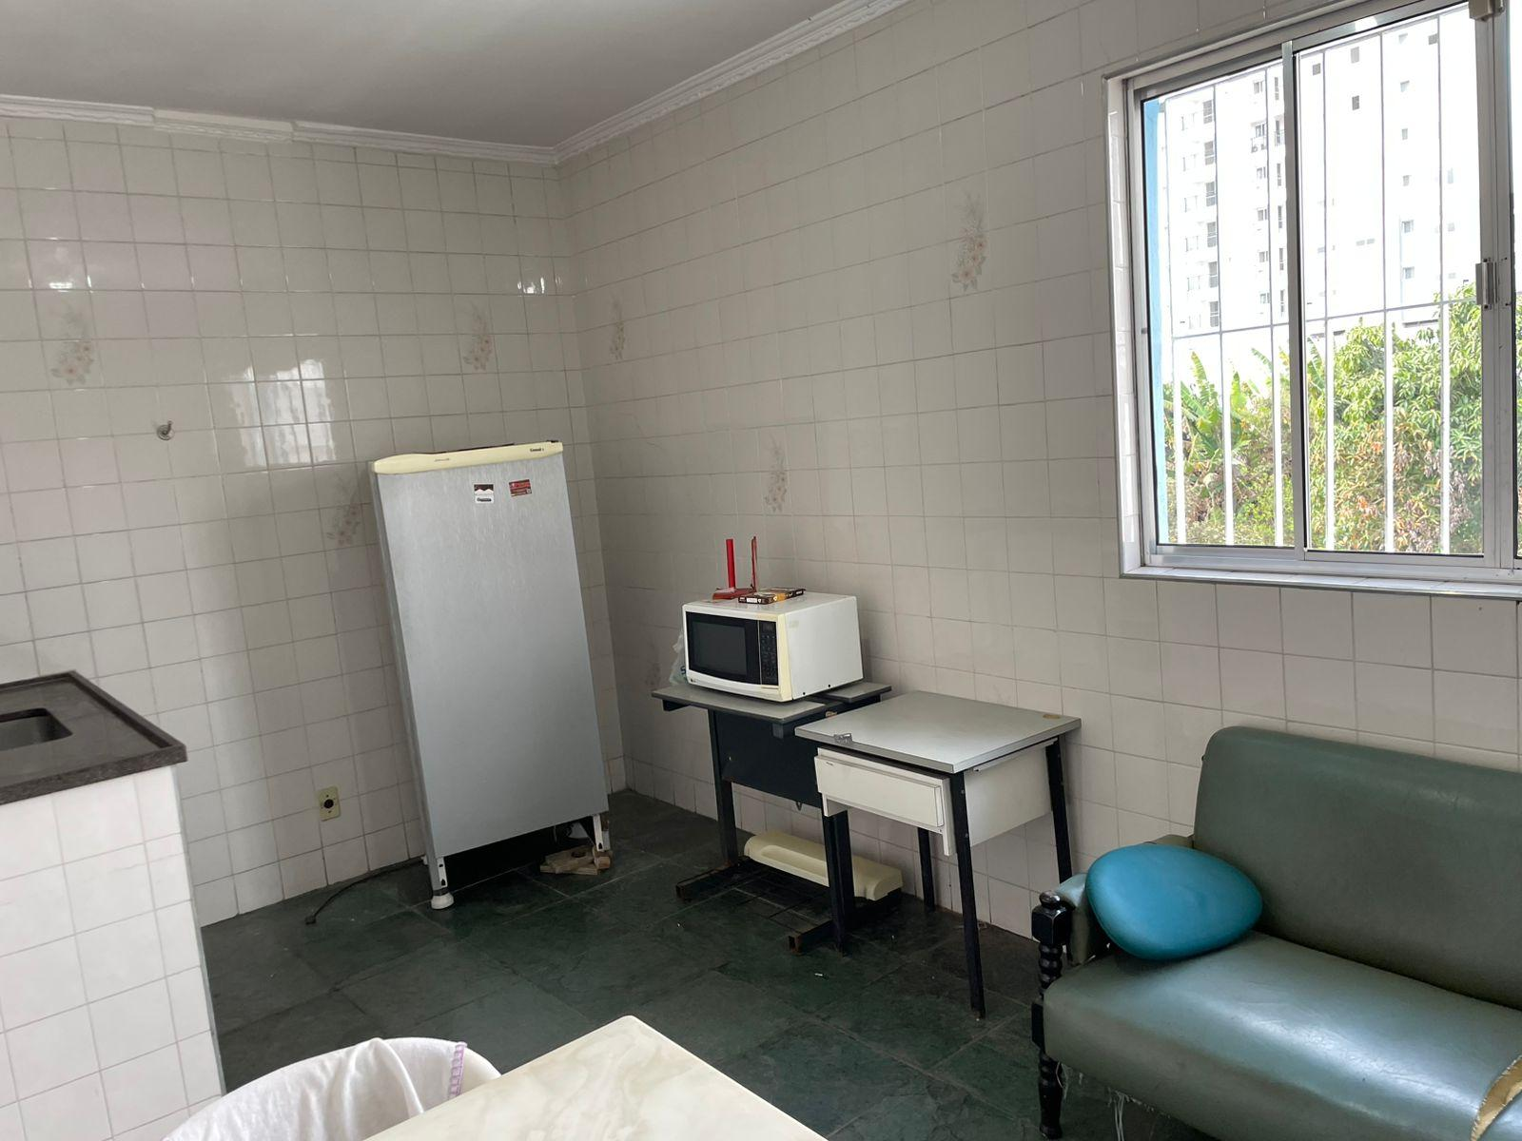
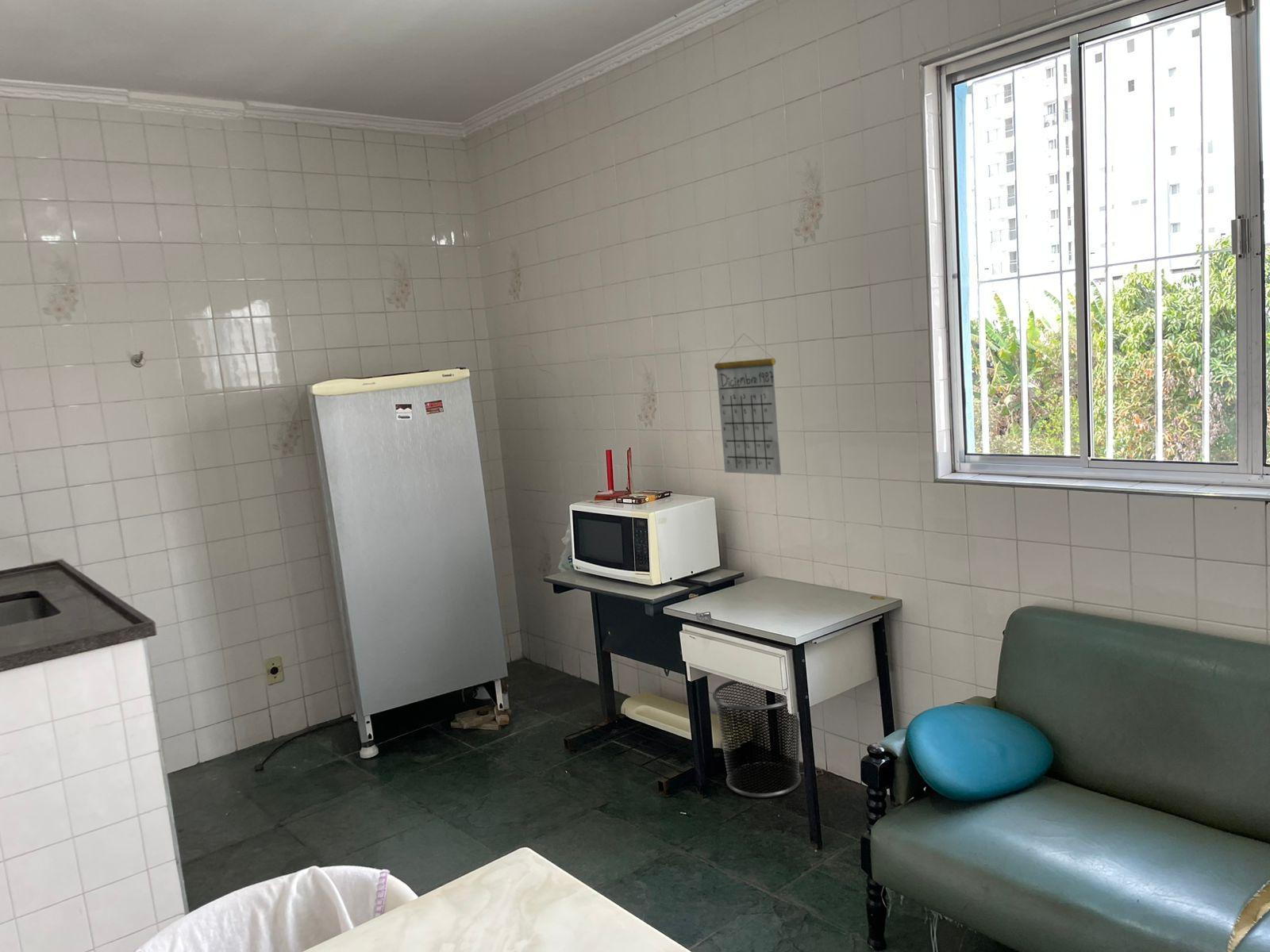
+ waste bin [712,679,802,798]
+ calendar [714,332,782,476]
